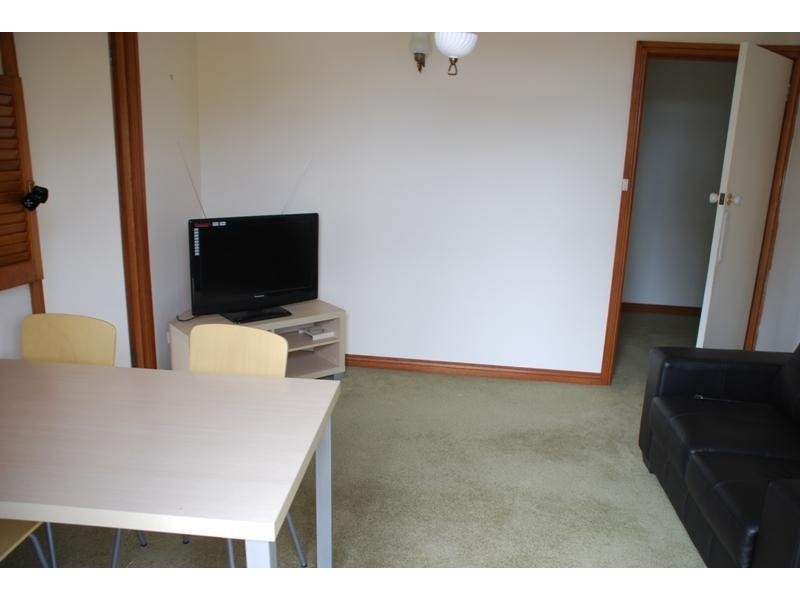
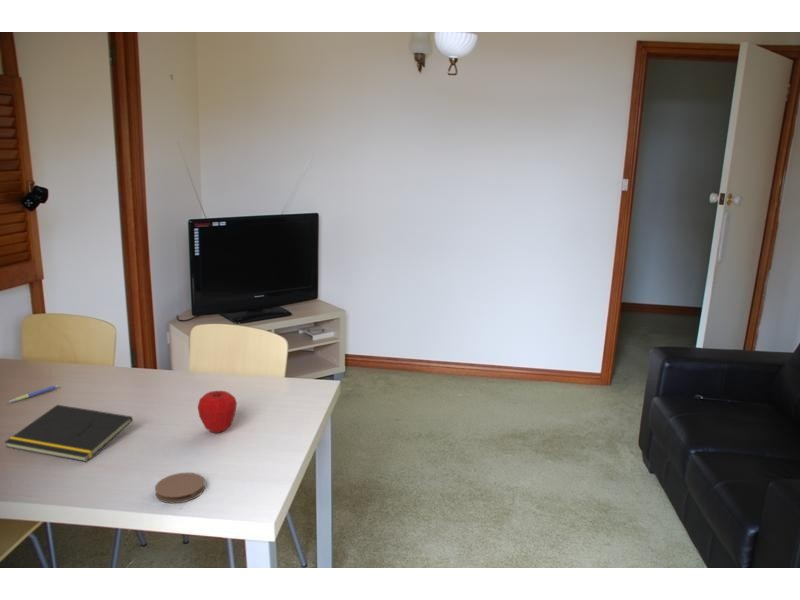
+ notepad [3,404,134,463]
+ apple [197,390,238,434]
+ pen [8,384,60,403]
+ coaster [154,472,206,504]
